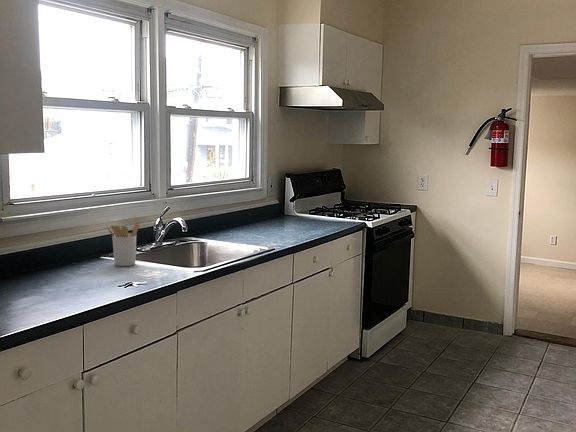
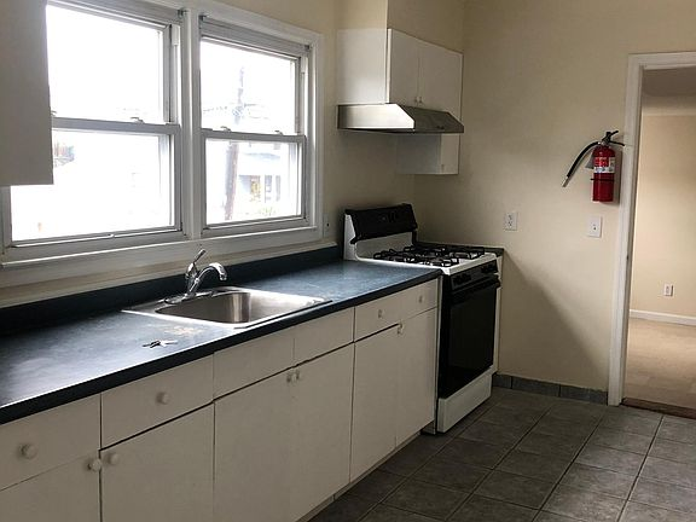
- utensil holder [106,220,140,267]
